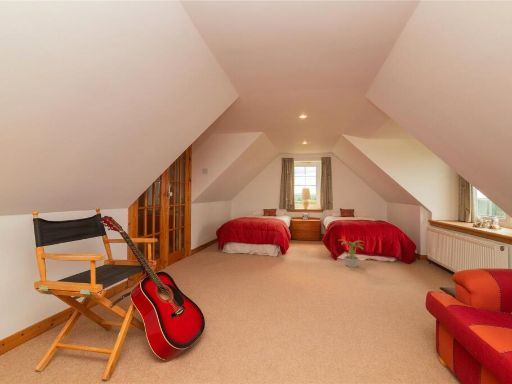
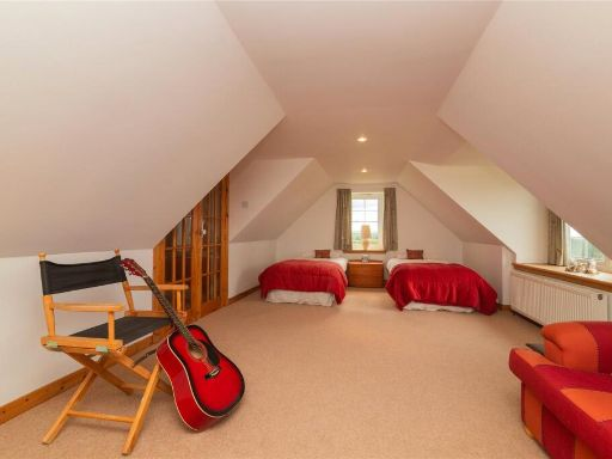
- potted plant [337,238,366,268]
